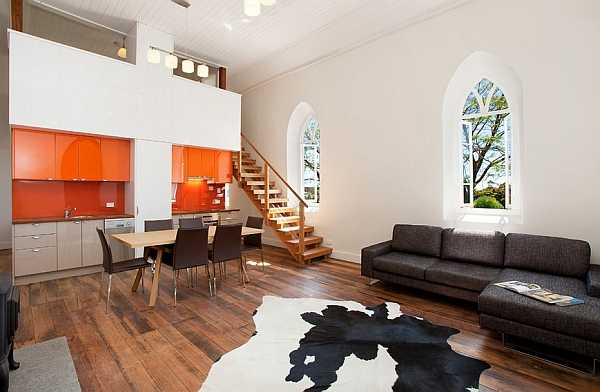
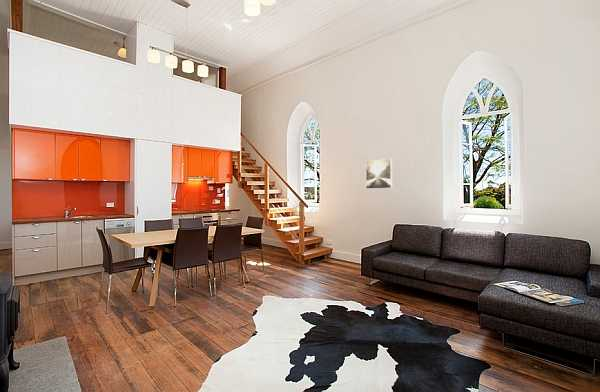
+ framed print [365,158,393,190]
